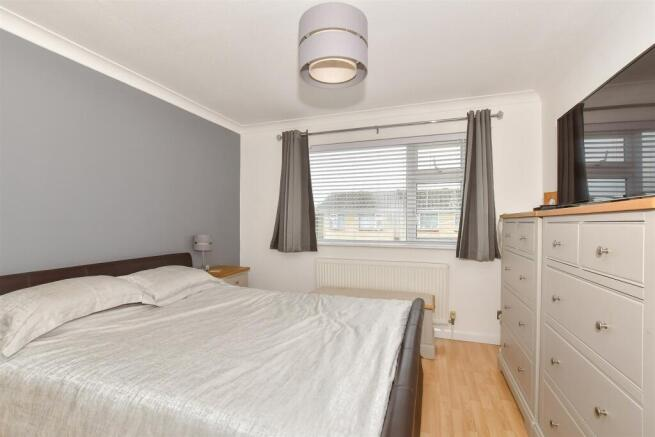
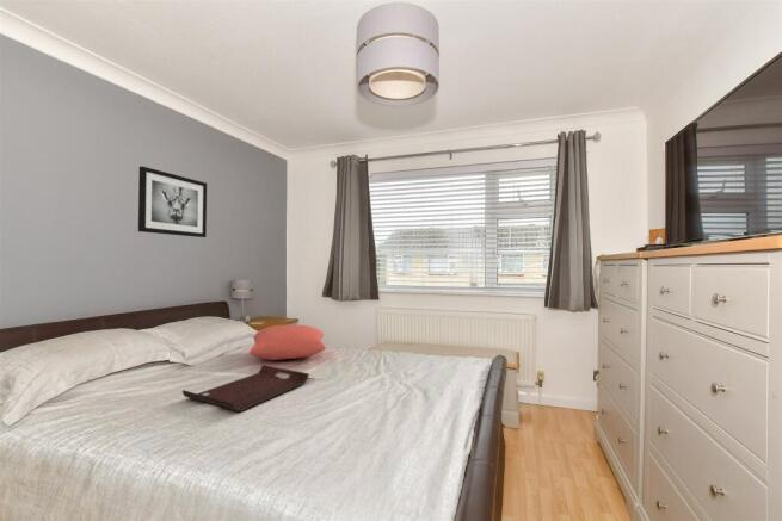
+ serving tray [181,364,310,413]
+ cushion [248,323,327,361]
+ wall art [137,166,208,238]
